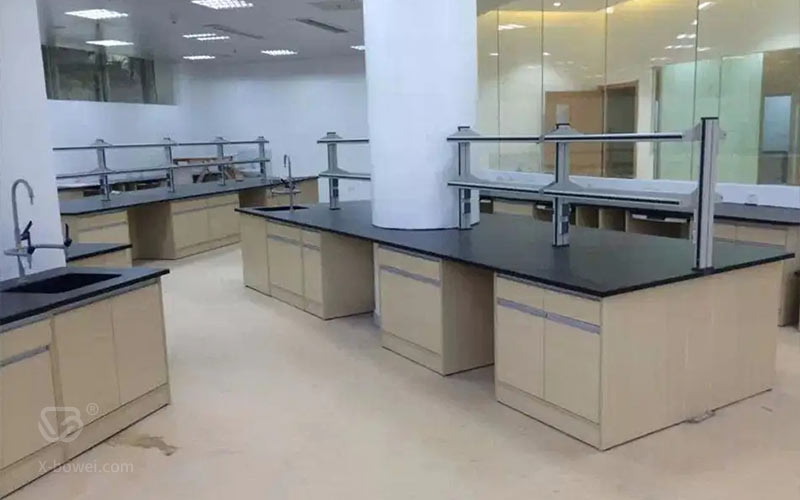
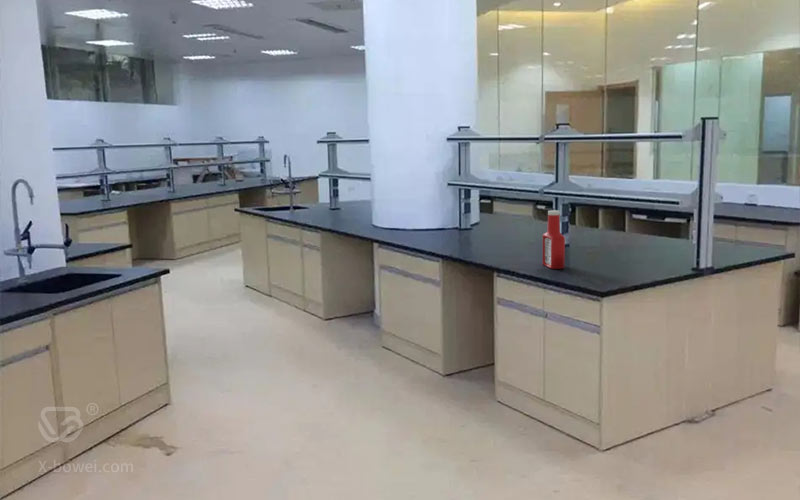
+ soap bottle [542,209,566,270]
